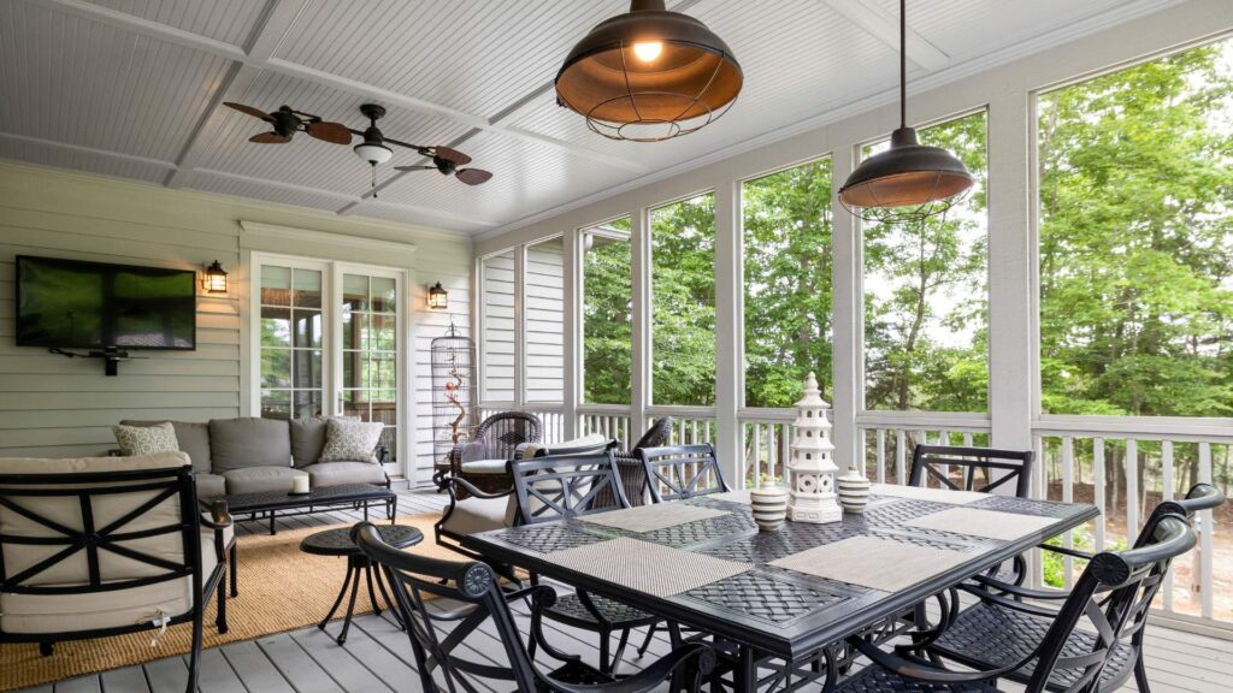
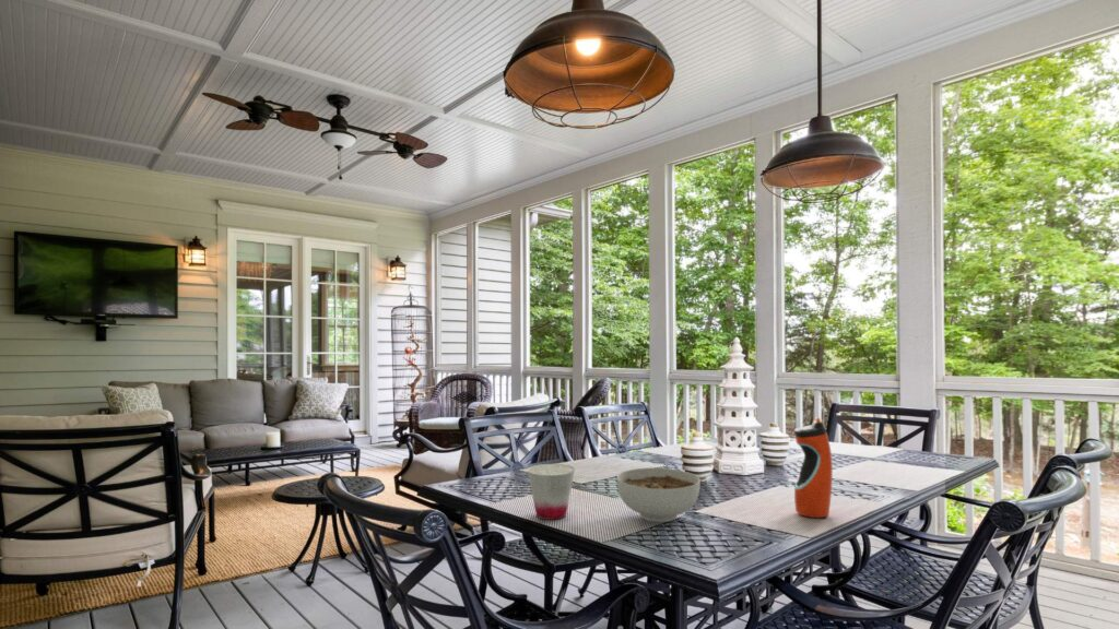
+ cup [527,463,576,521]
+ water bottle [793,416,834,519]
+ bowl [616,466,702,523]
